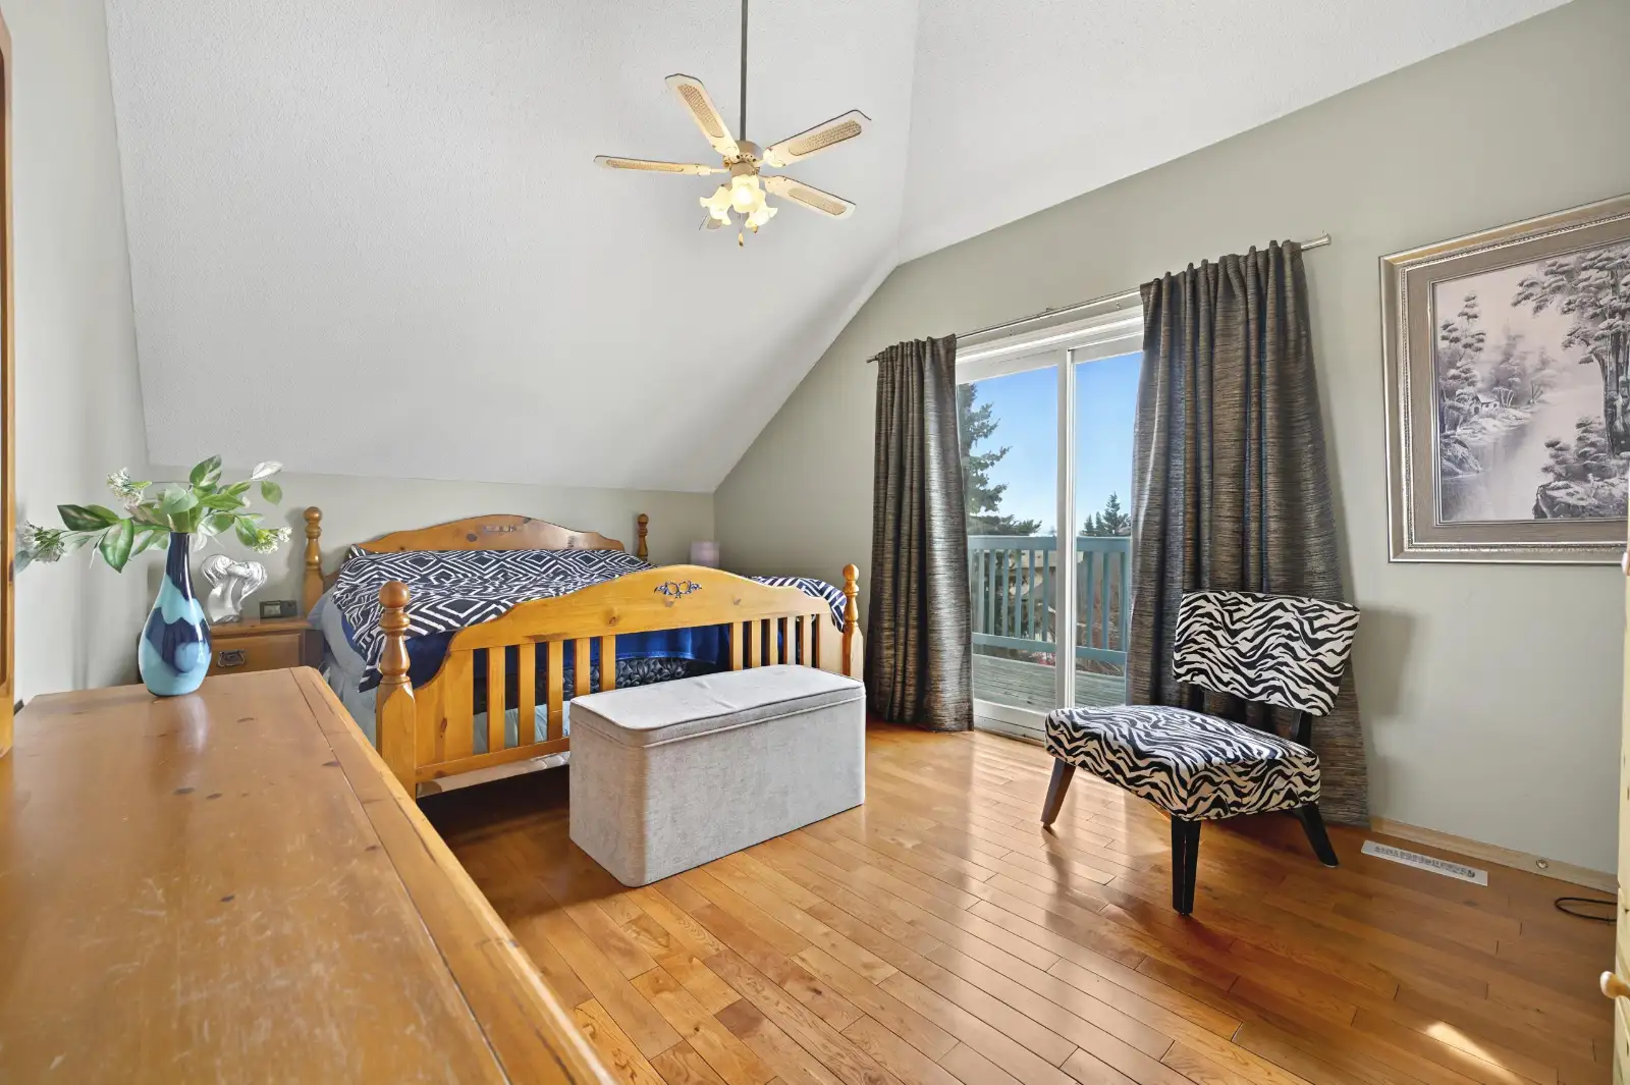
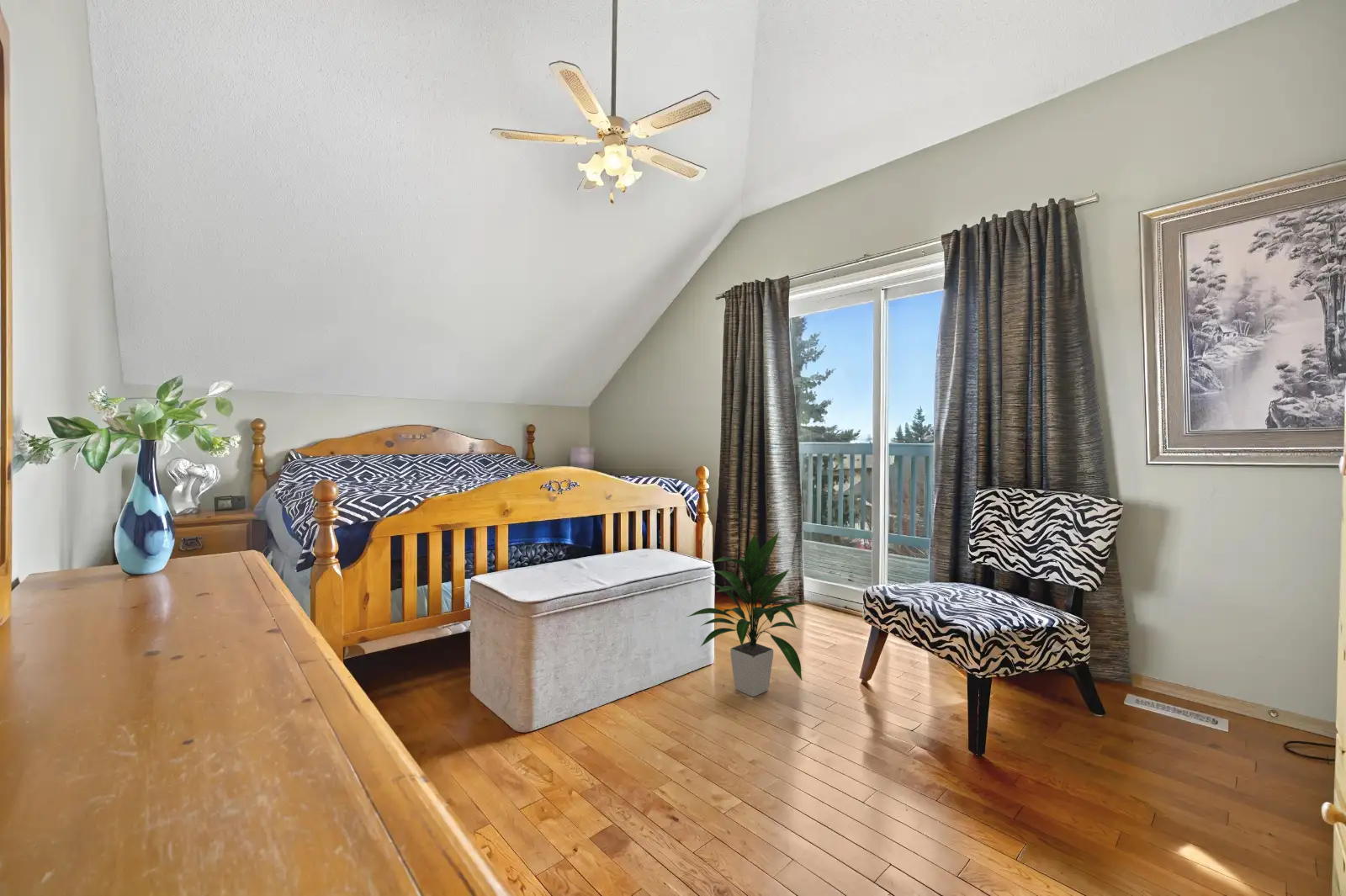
+ indoor plant [686,532,808,697]
